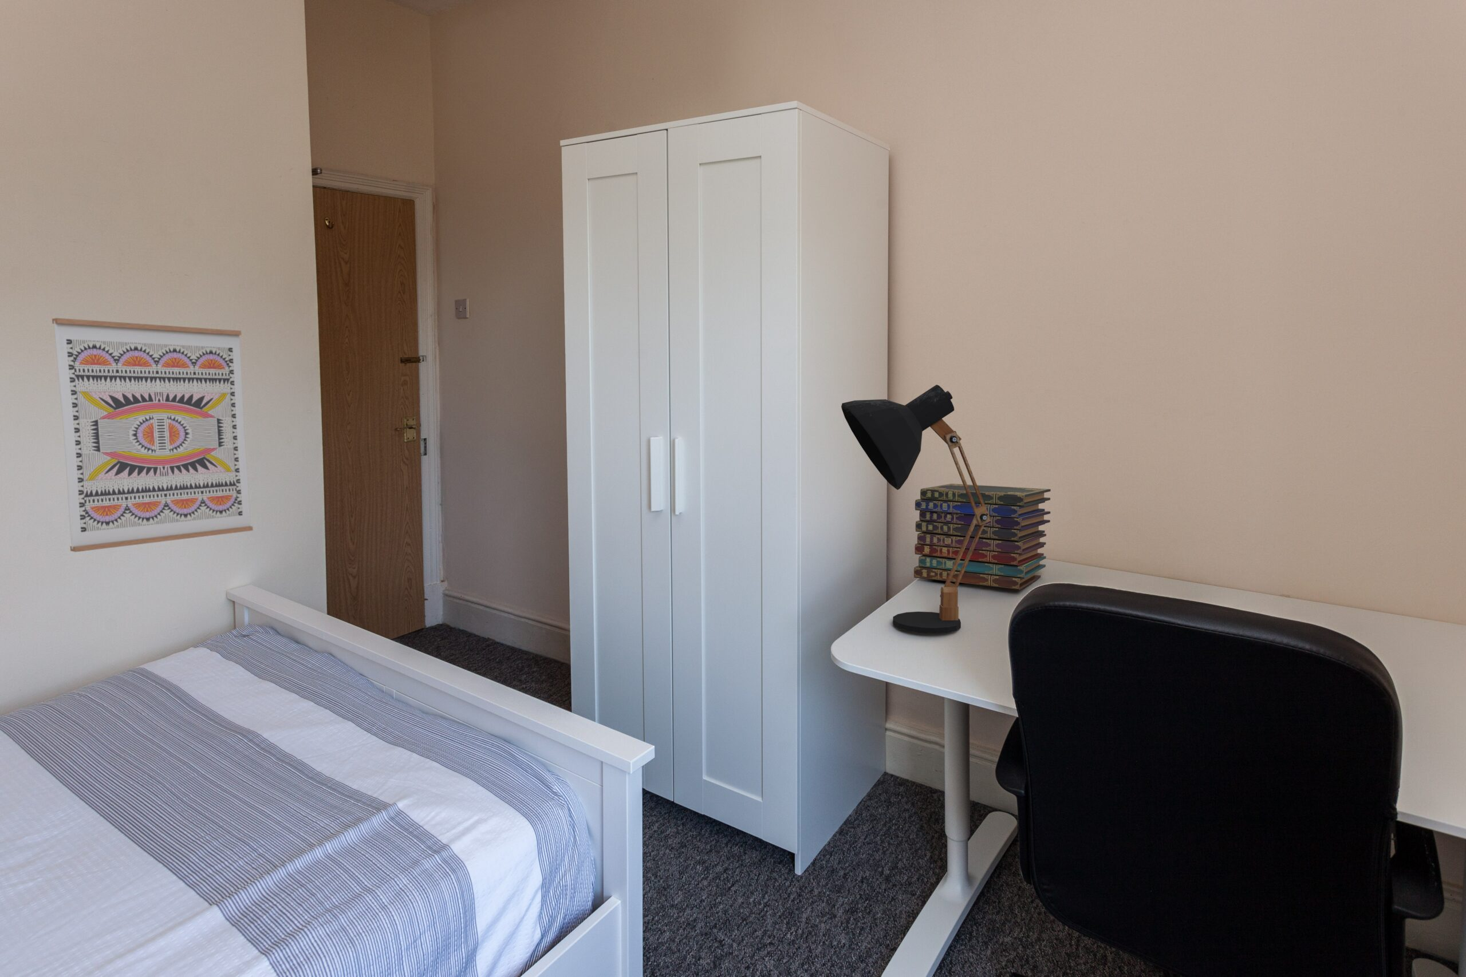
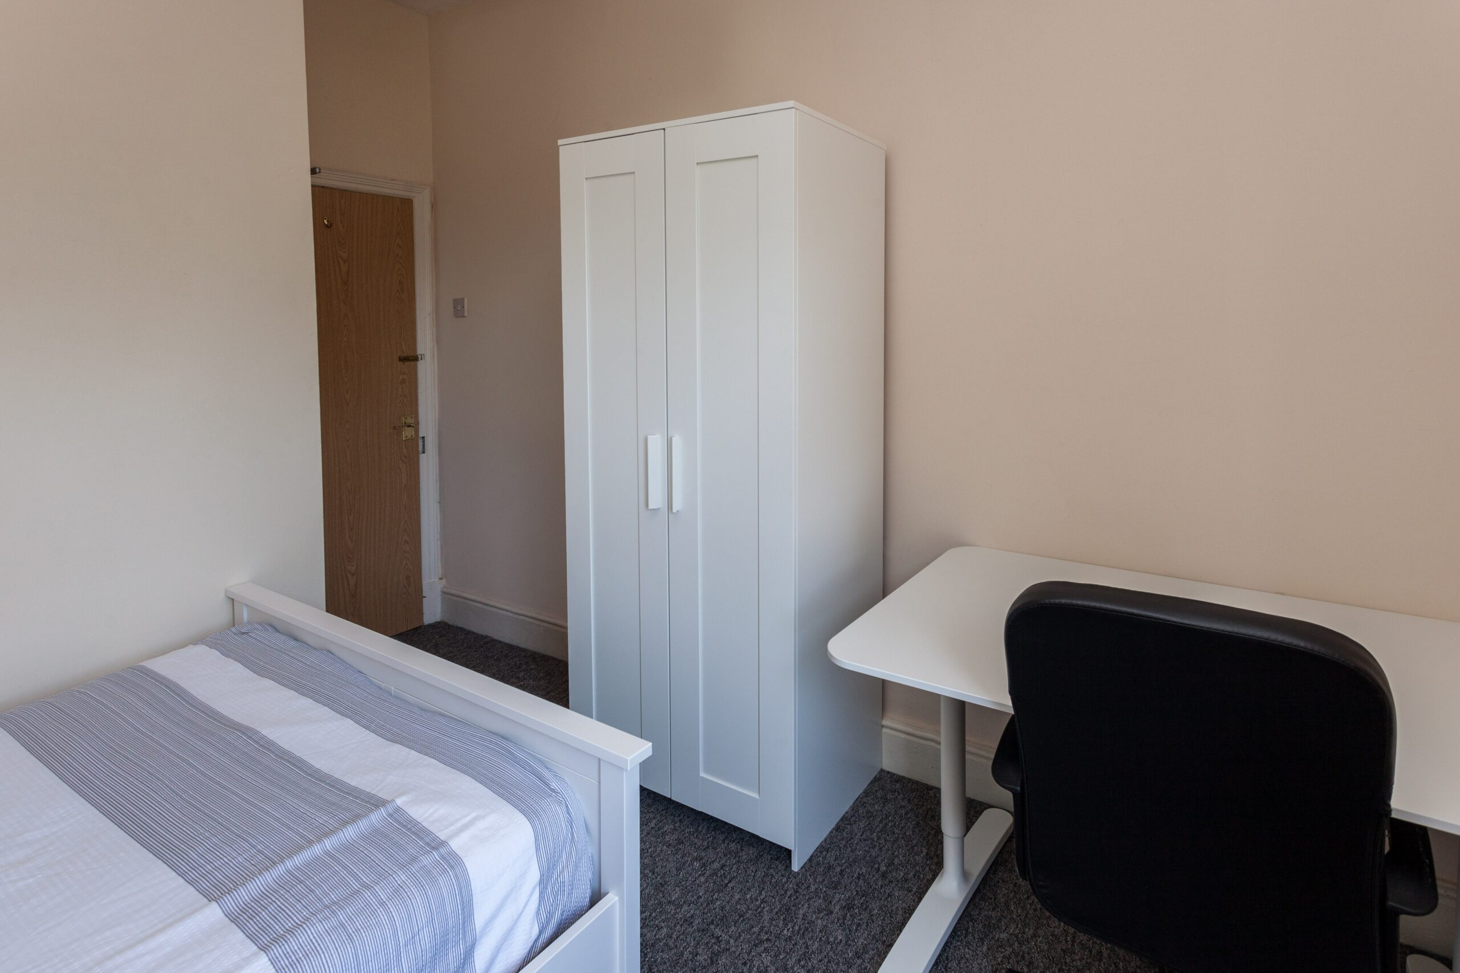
- desk lamp [841,384,990,635]
- wall art [51,317,254,553]
- book stack [913,483,1052,591]
